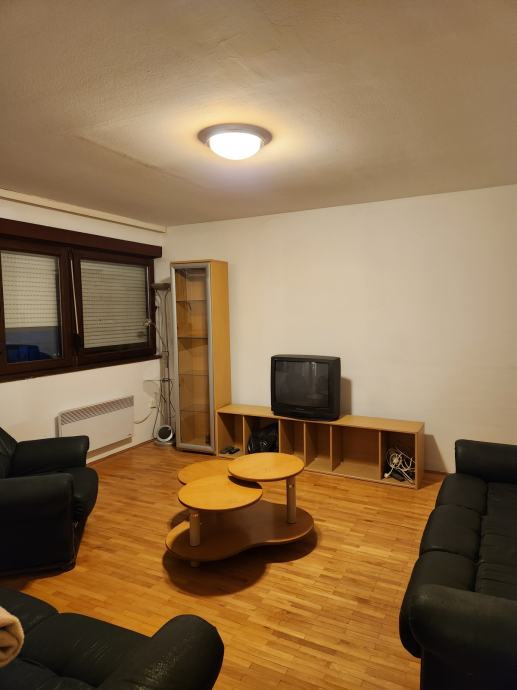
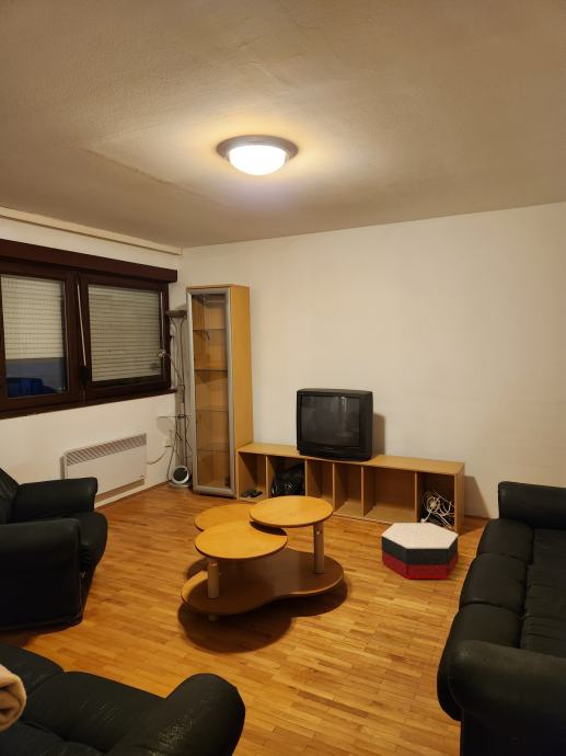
+ ottoman [380,522,460,580]
